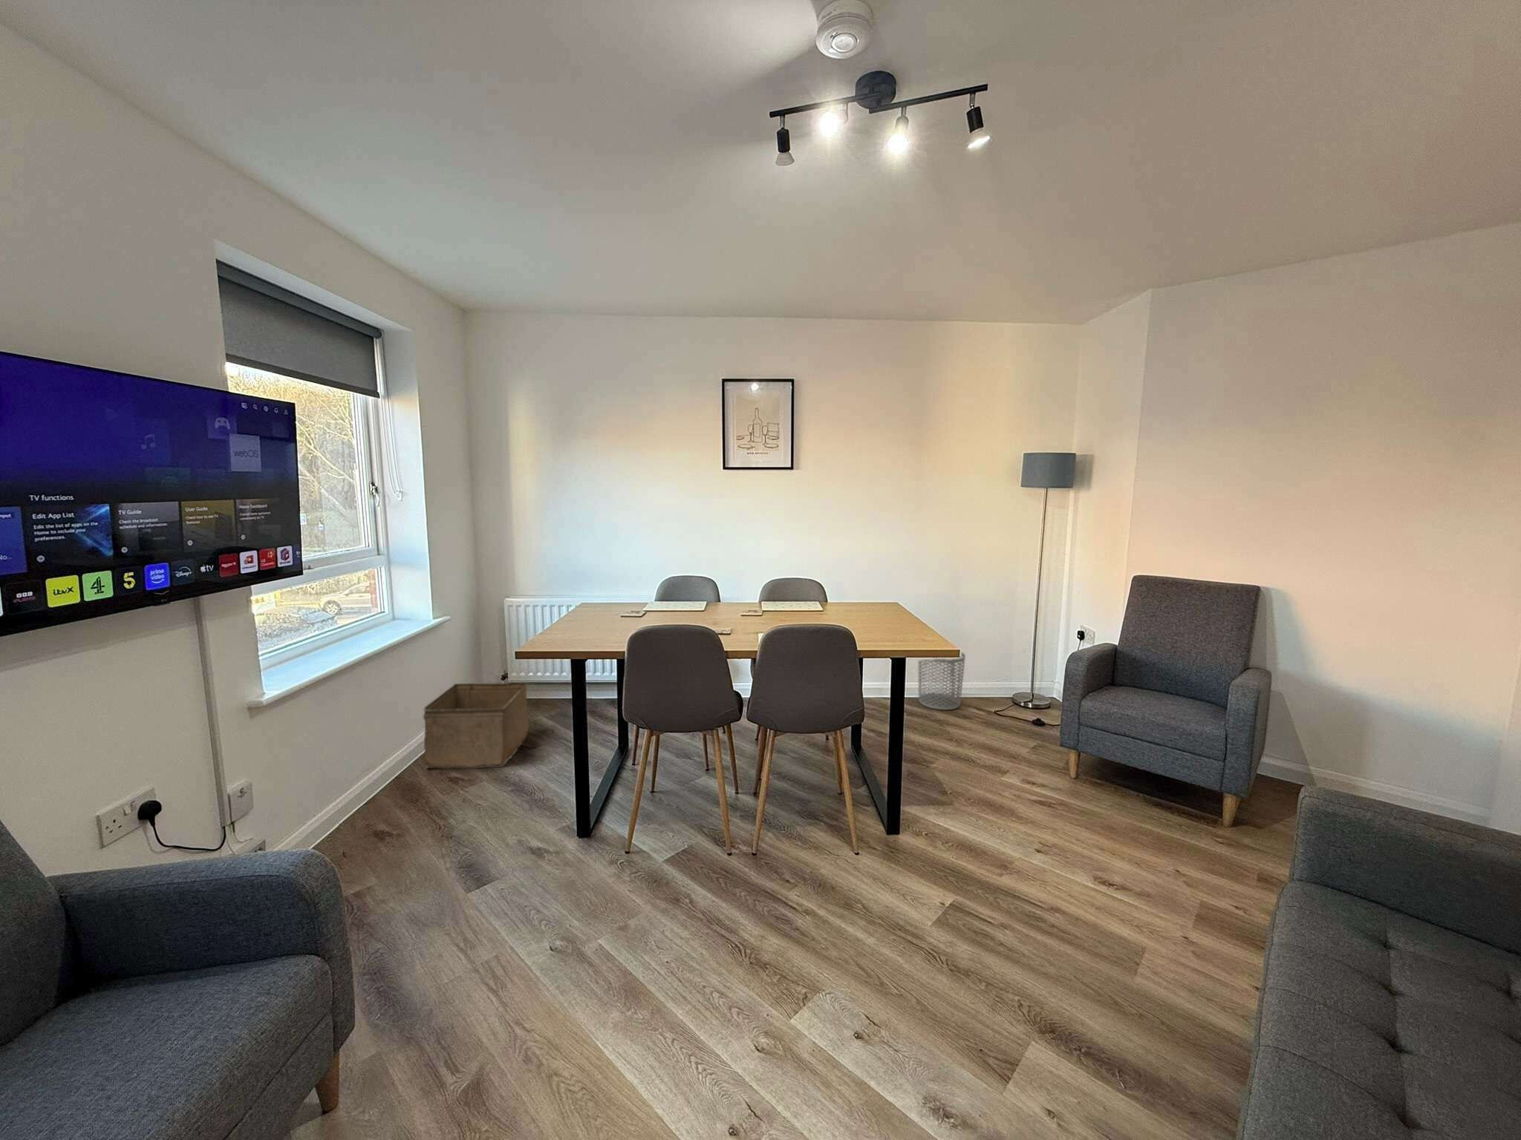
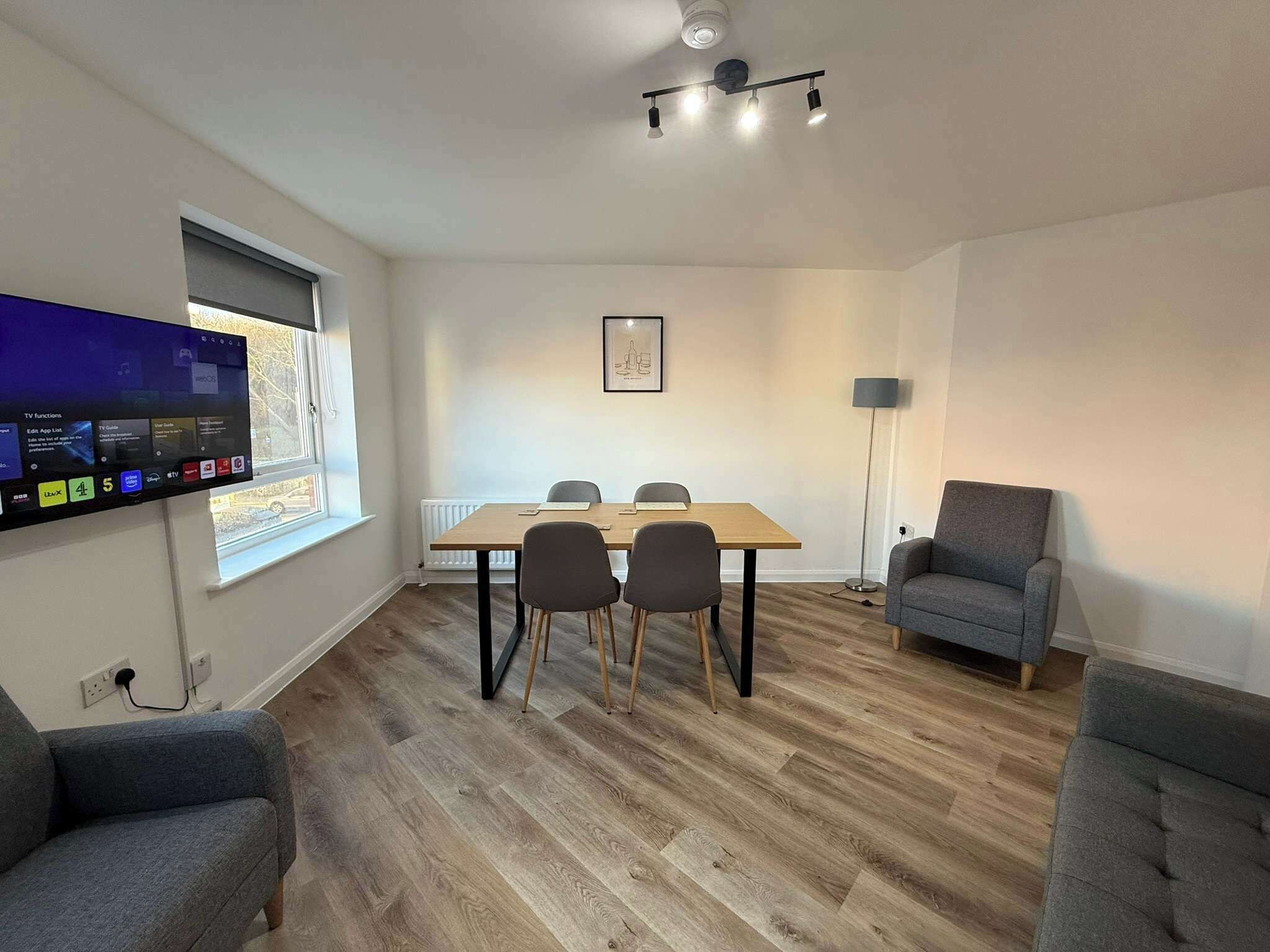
- waste bin [917,651,966,711]
- storage bin [422,683,529,769]
